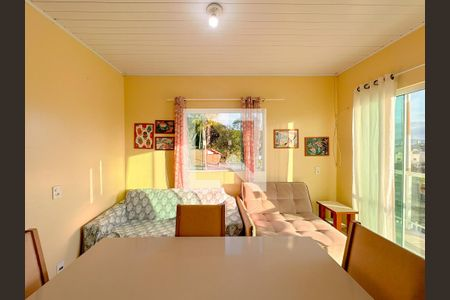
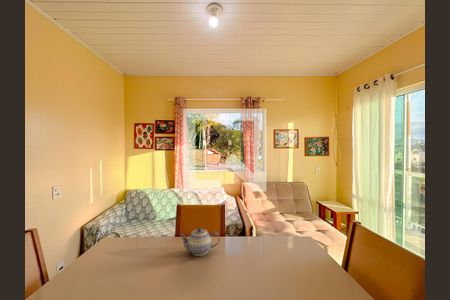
+ teapot [178,227,221,257]
